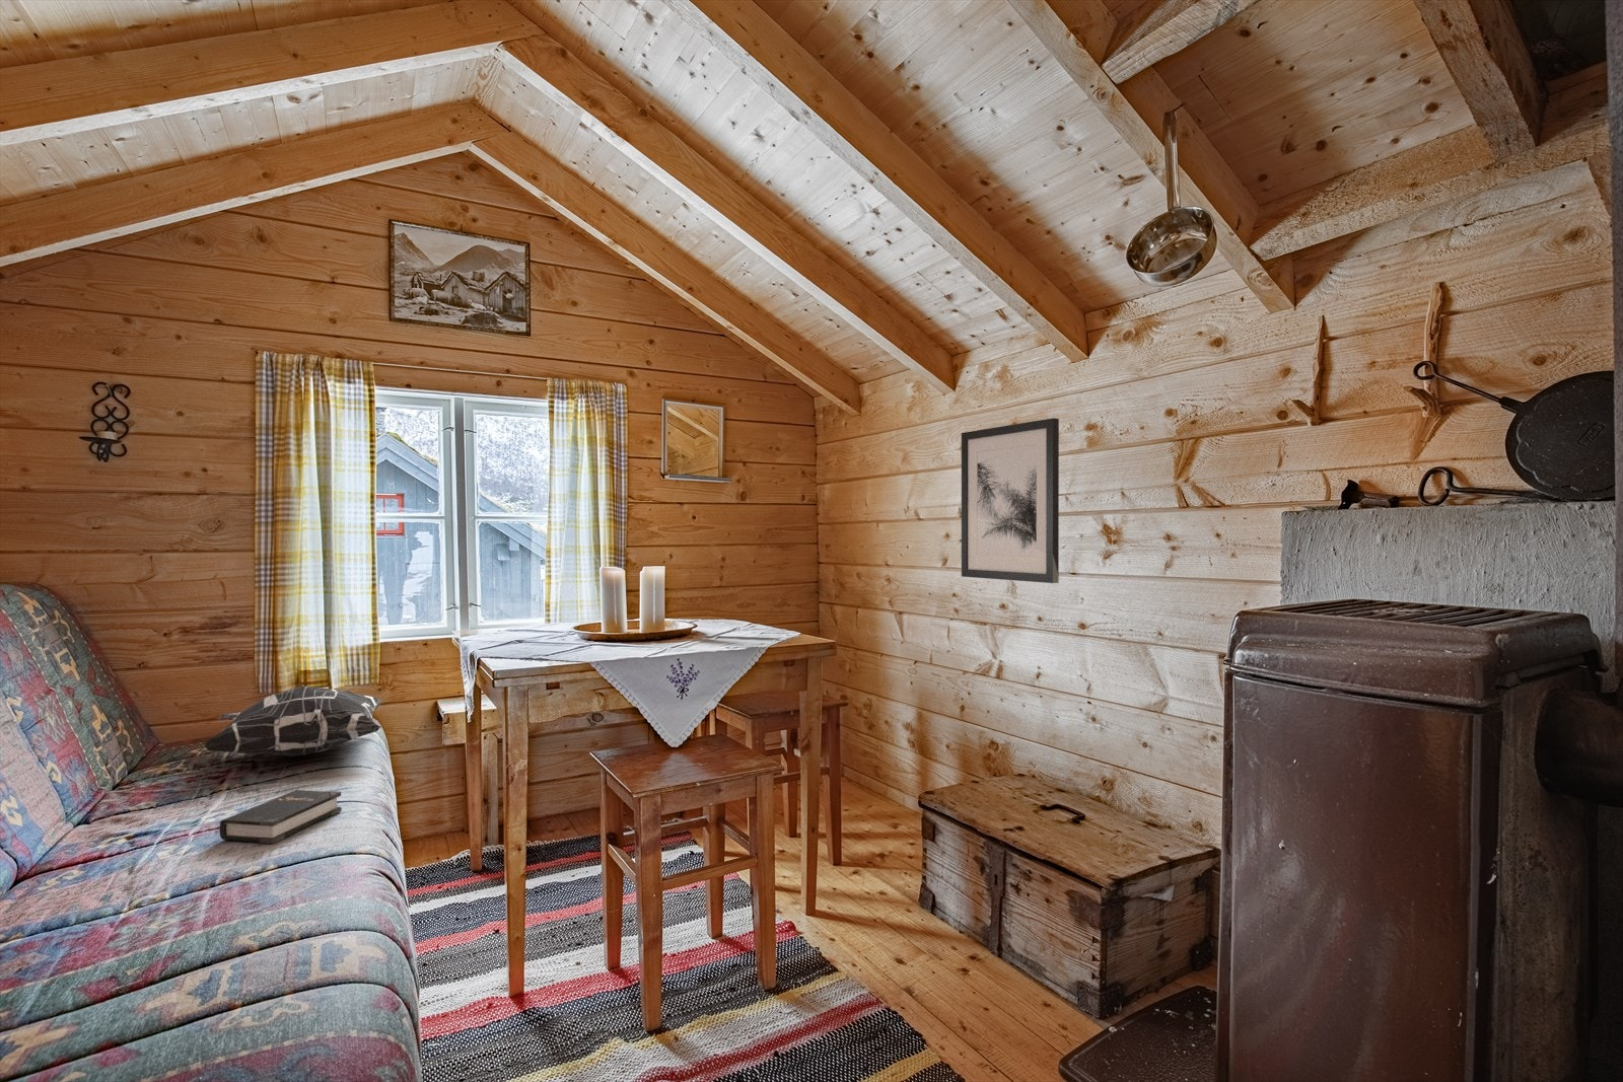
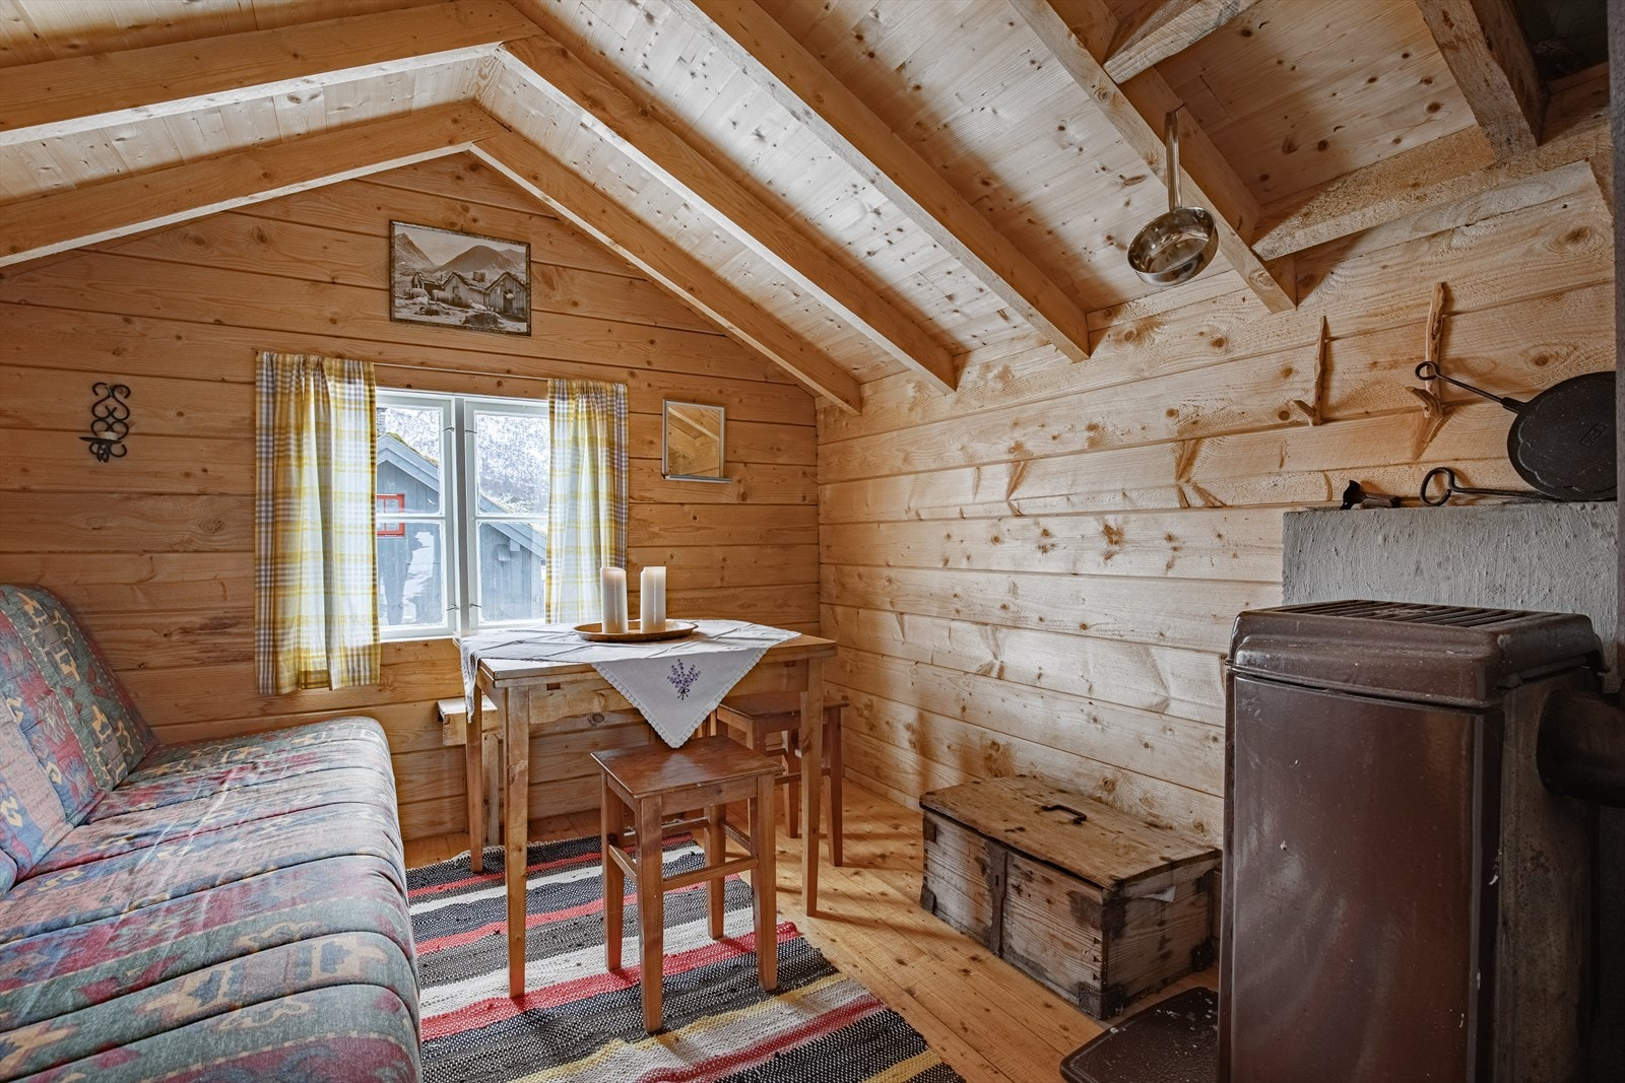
- hardback book [219,789,343,845]
- wall art [960,417,1060,584]
- decorative pillow [202,685,384,757]
